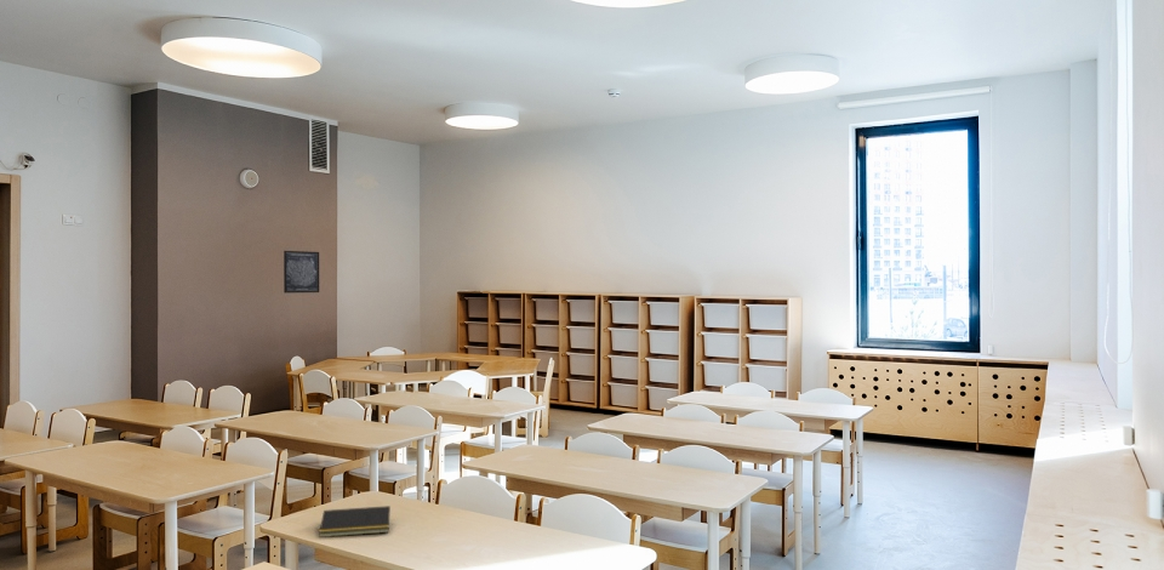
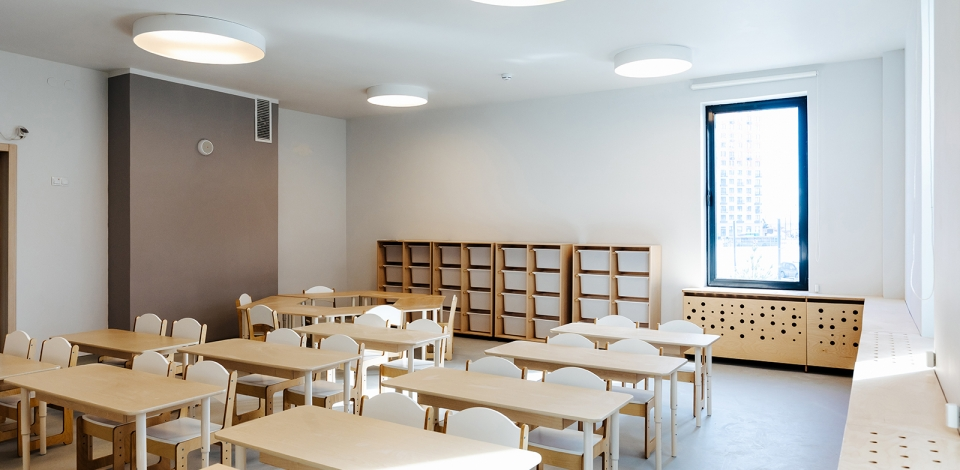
- wall art [283,250,320,295]
- notepad [318,505,392,538]
